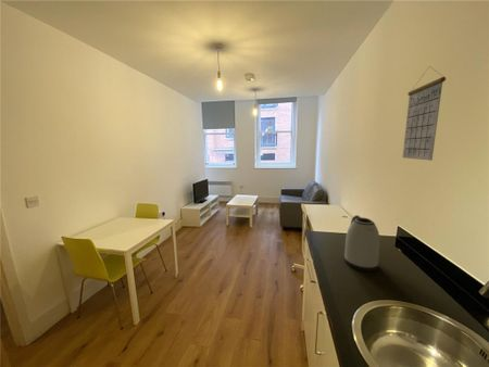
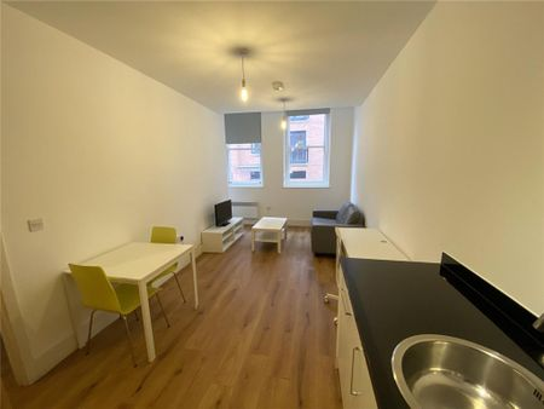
- kettle [343,214,381,273]
- calendar [402,67,447,162]
